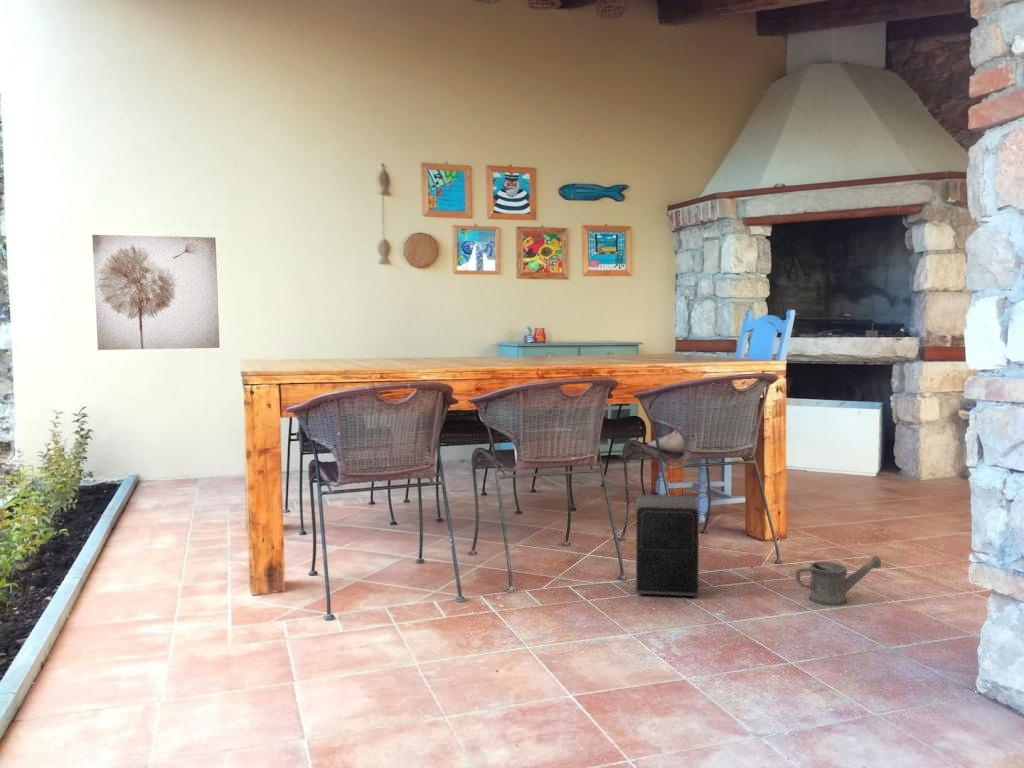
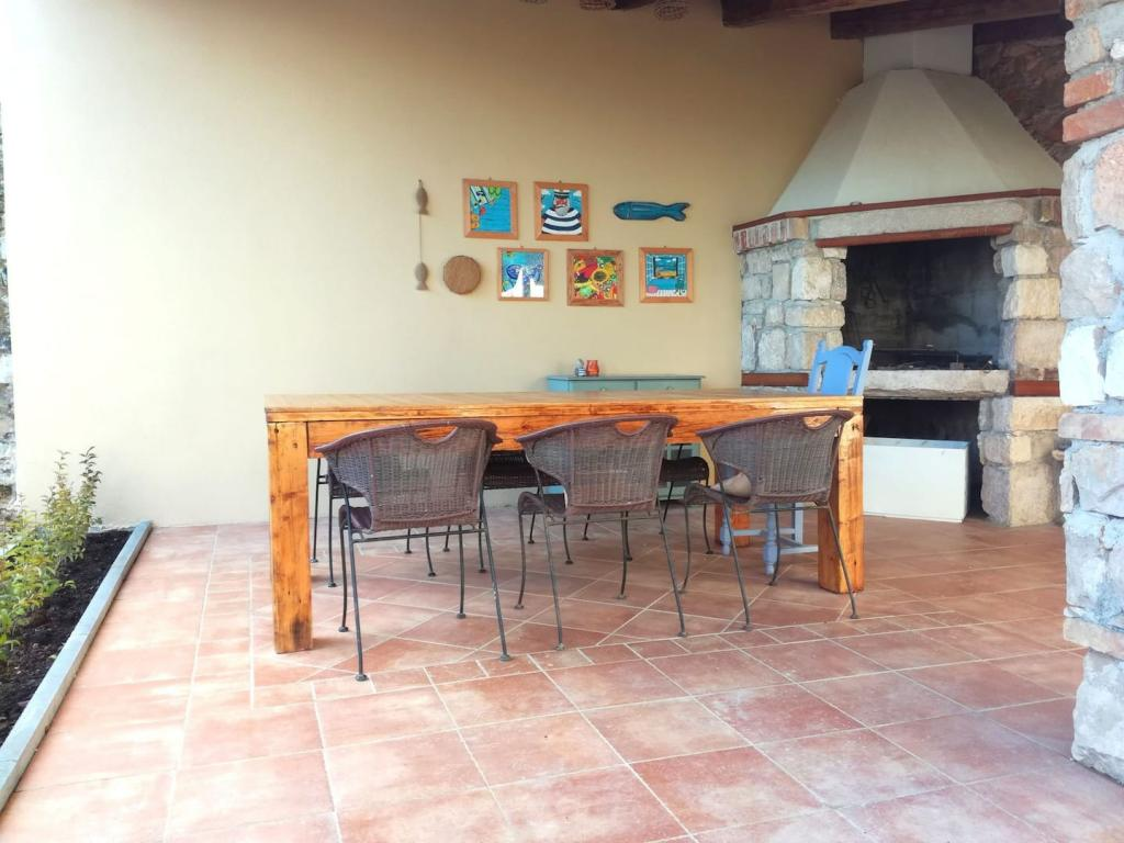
- watering can [795,555,882,607]
- speaker [635,494,700,599]
- wall art [91,234,221,351]
